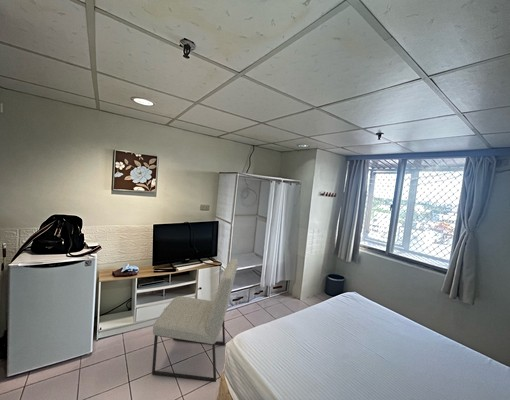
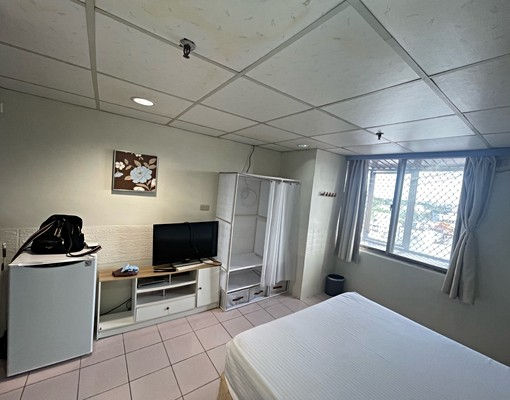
- chair [151,258,239,383]
